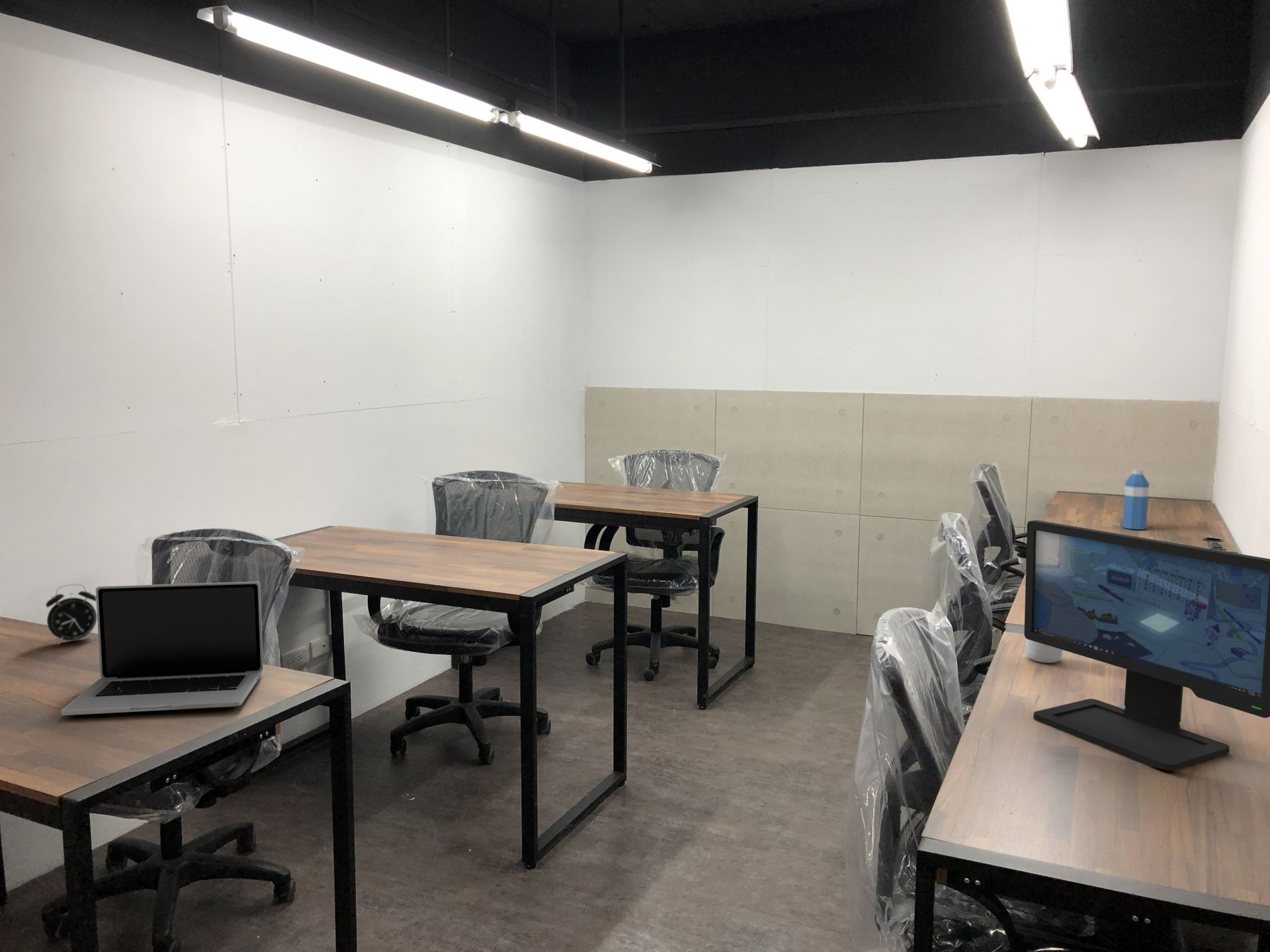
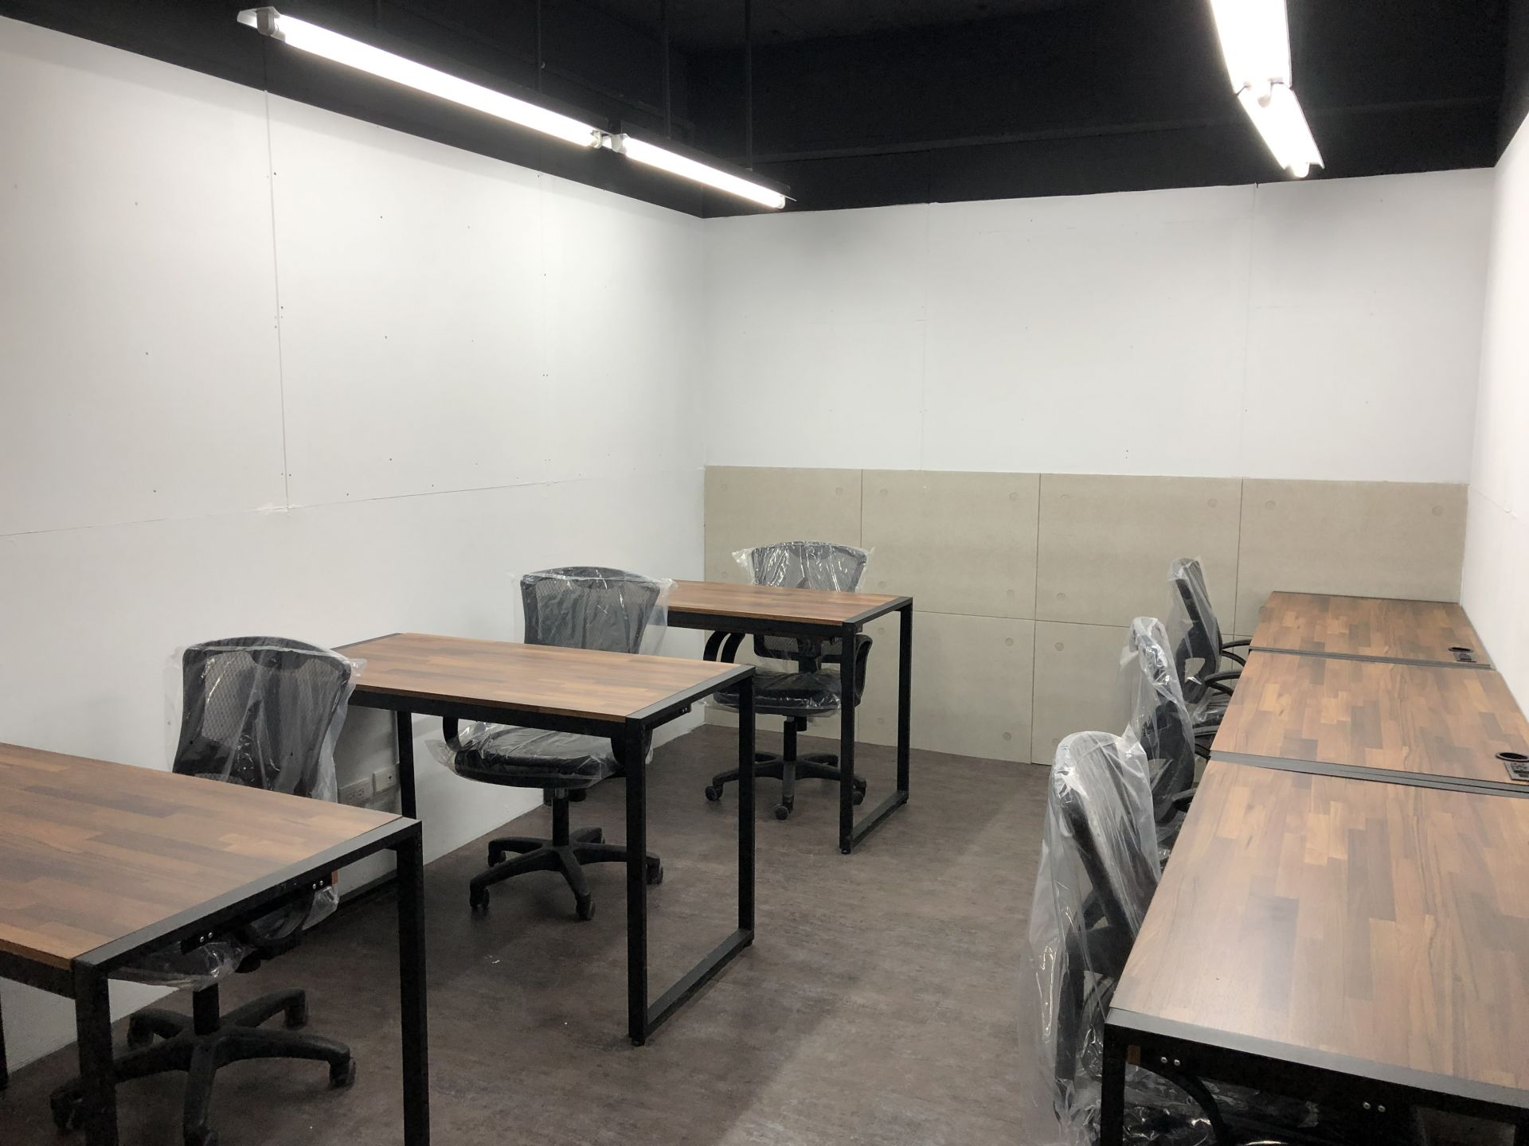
- computer monitor [1023,520,1270,772]
- alarm clock [45,583,97,646]
- laptop [60,581,264,716]
- water bottle [1122,468,1150,530]
- thermos bottle [1013,545,1063,664]
